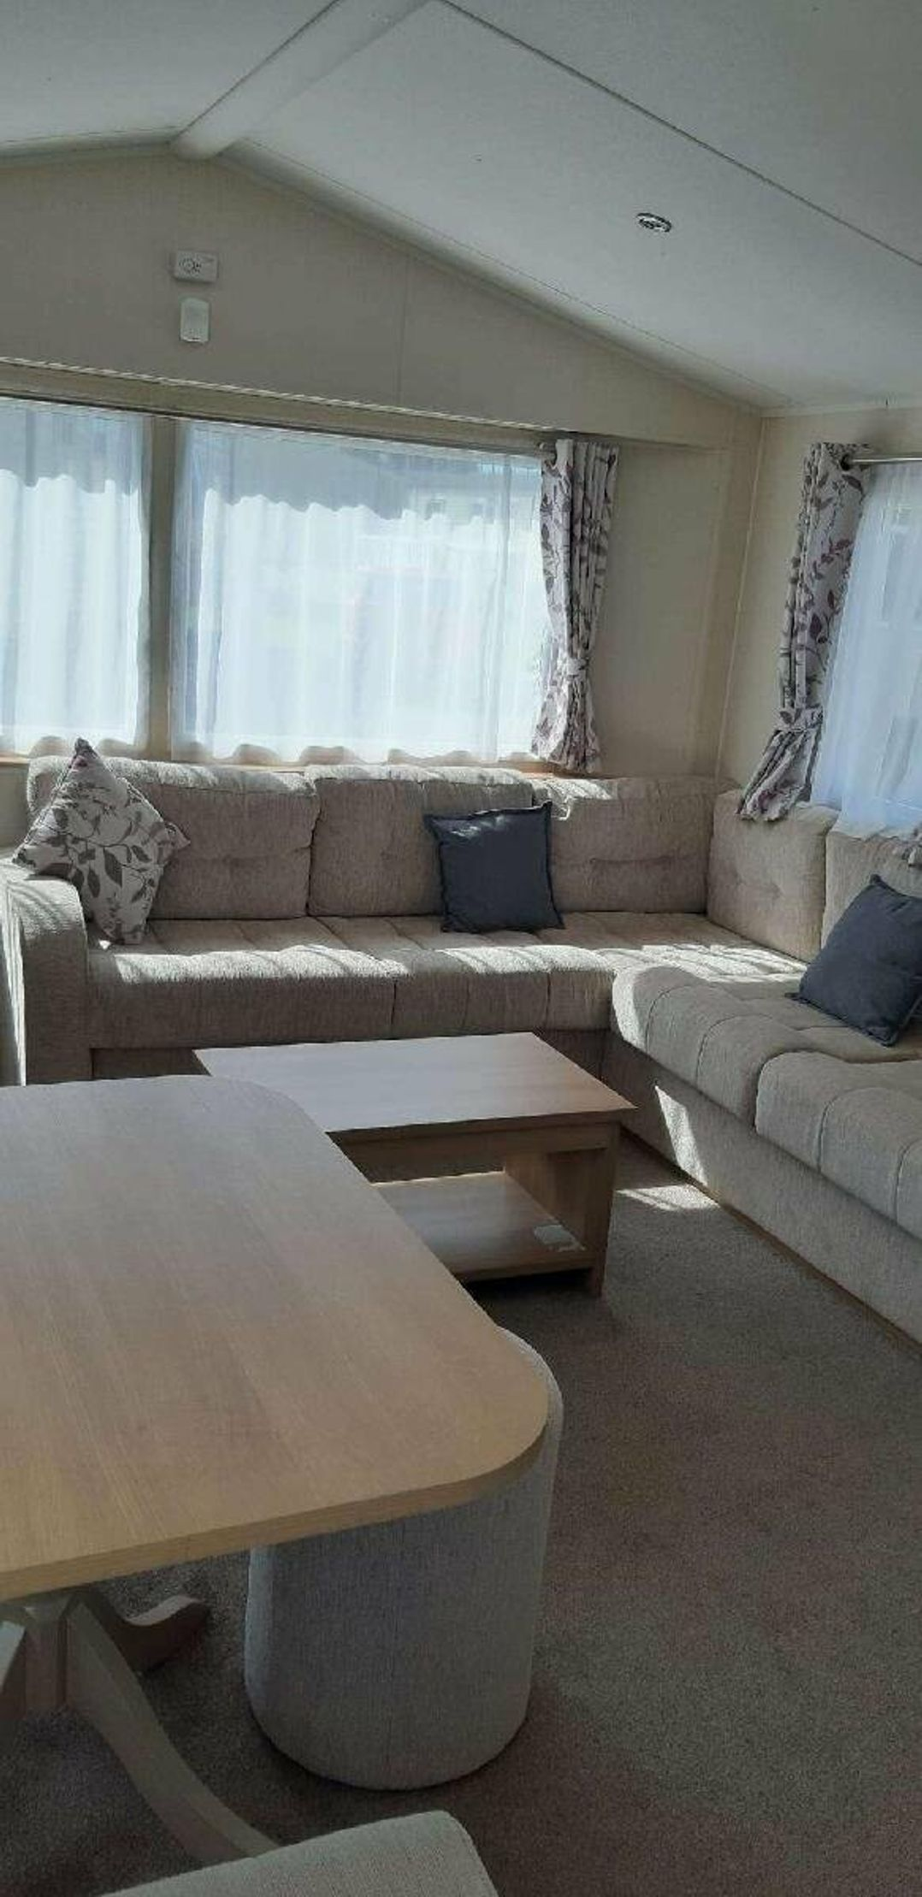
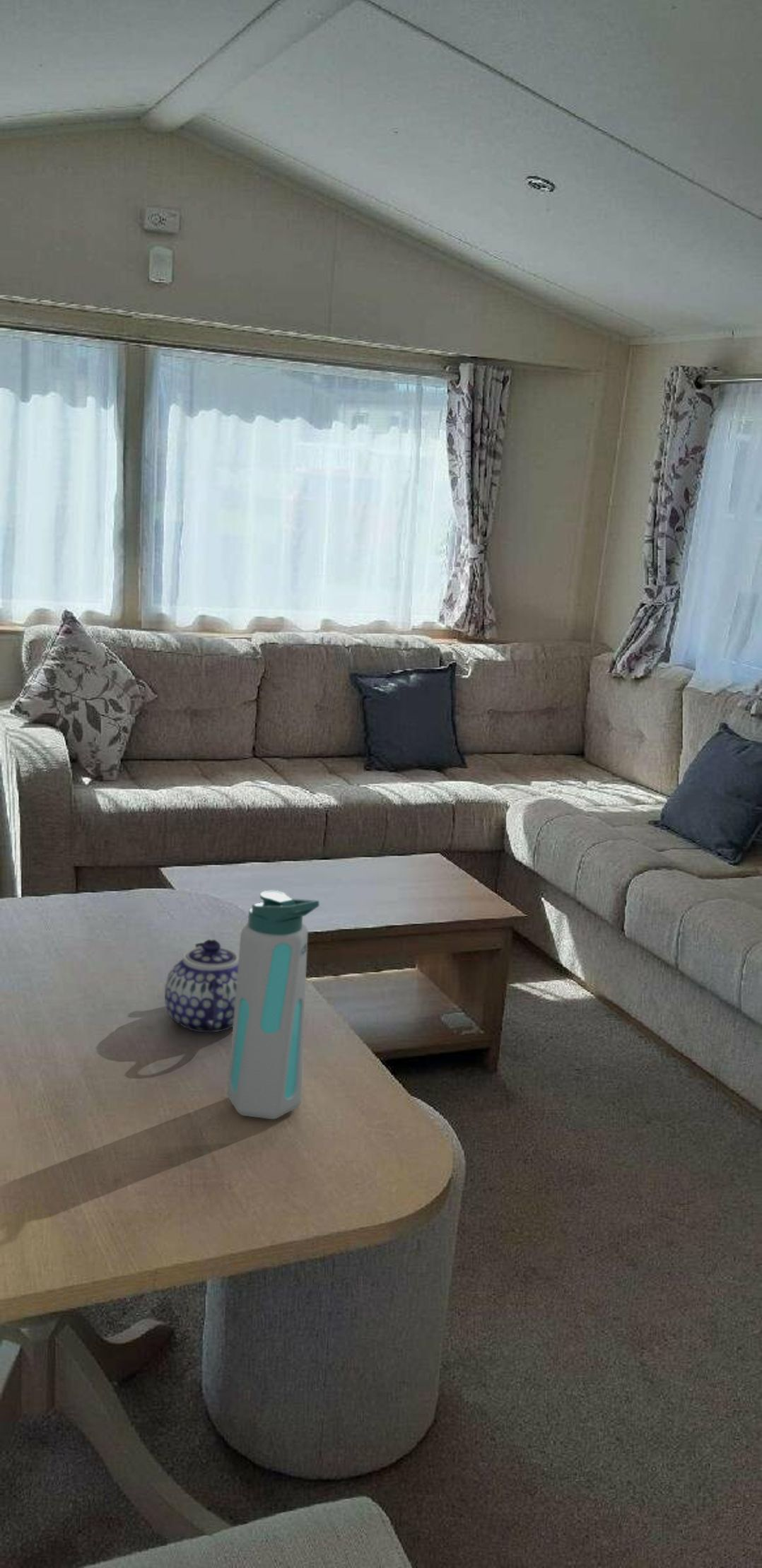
+ teapot [164,938,239,1033]
+ water bottle [226,890,320,1120]
